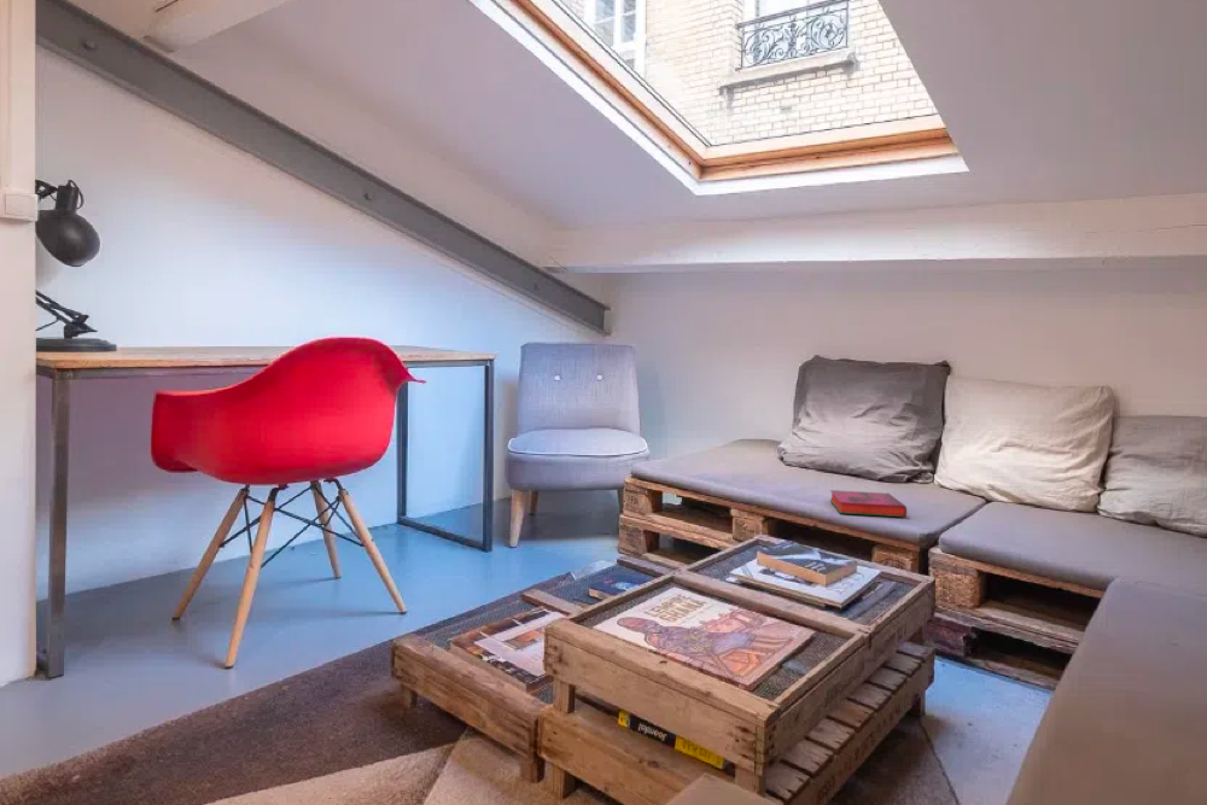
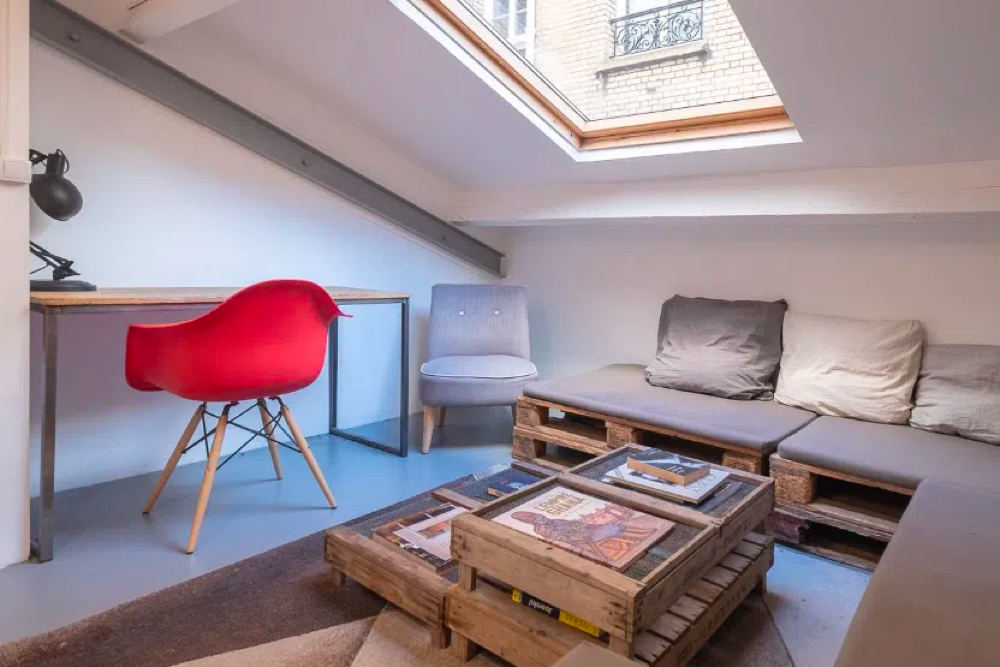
- hardback book [829,489,908,519]
